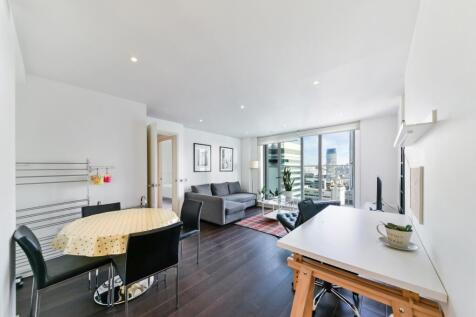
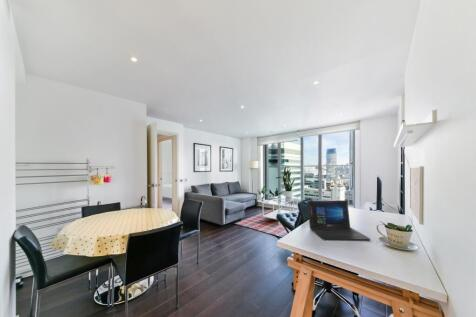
+ laptop [307,199,371,241]
